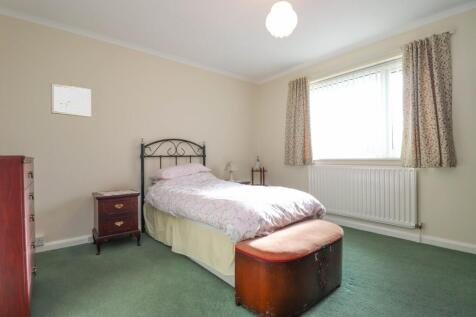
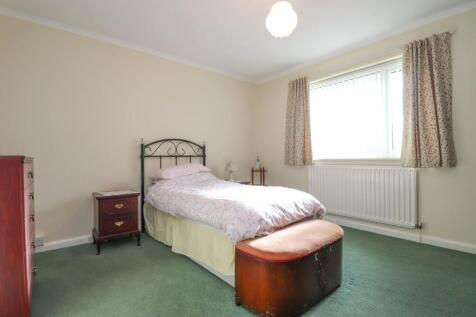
- wall art [50,82,92,118]
